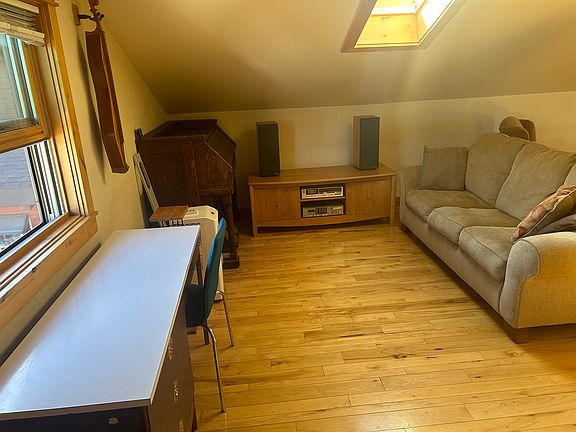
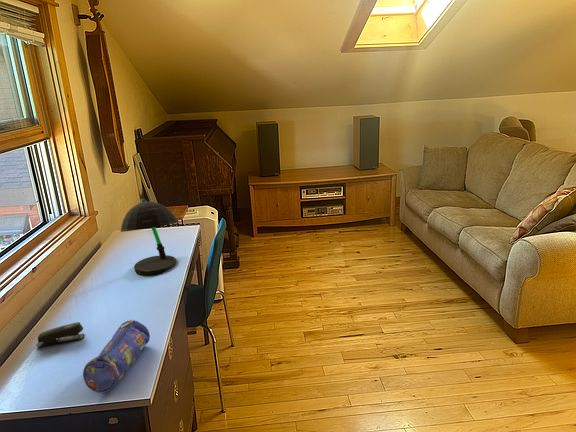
+ stapler [35,321,86,348]
+ pencil case [82,319,151,394]
+ desk lamp [120,196,179,276]
